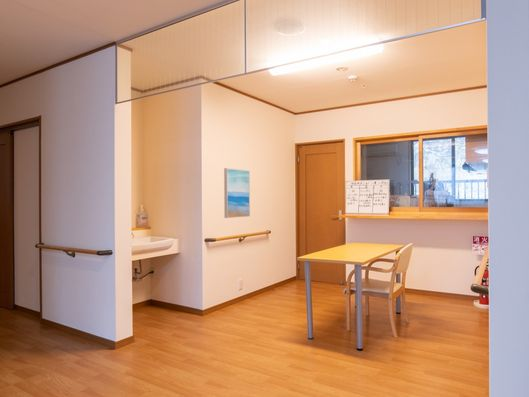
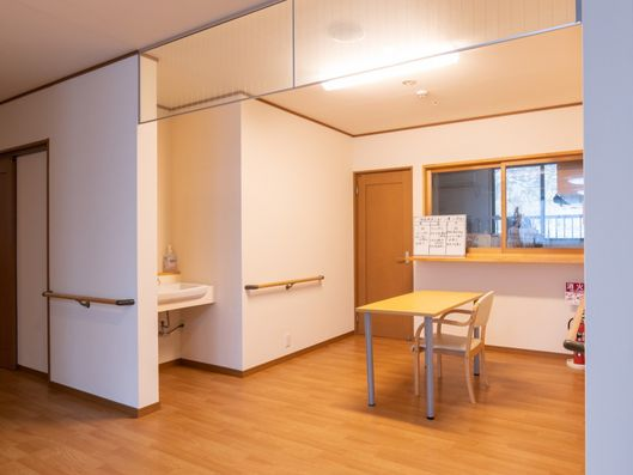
- wall art [223,167,251,219]
